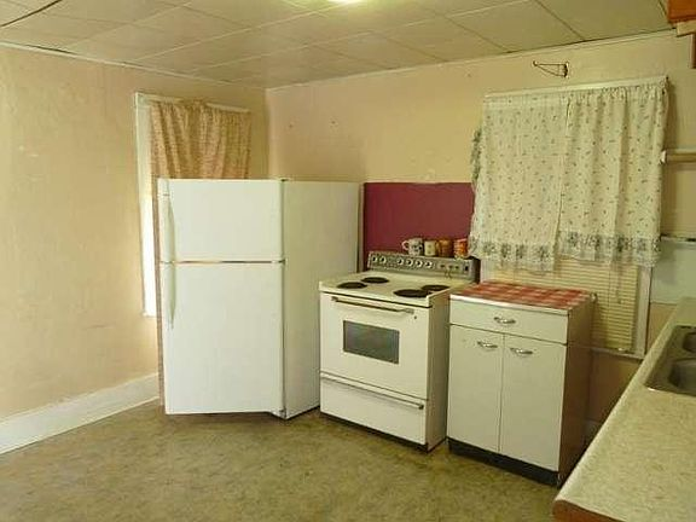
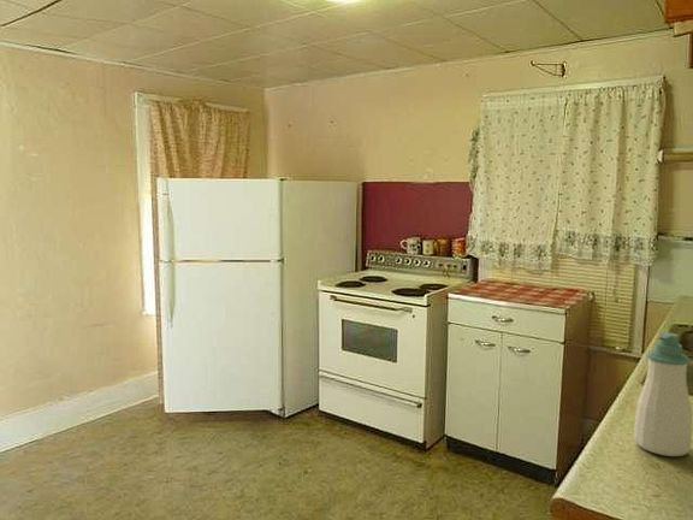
+ soap bottle [633,331,693,457]
